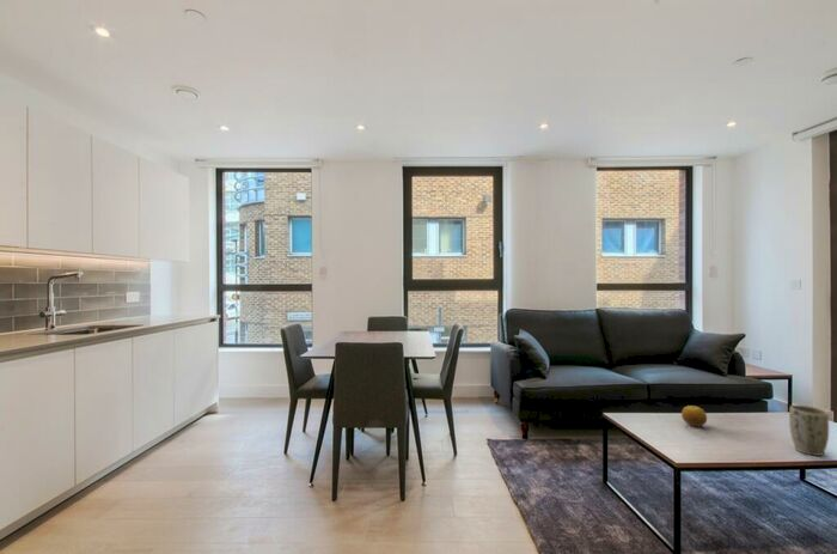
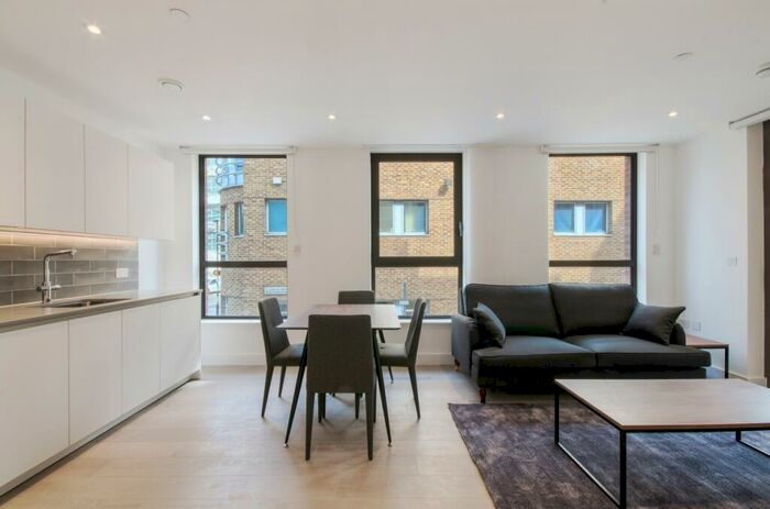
- plant pot [788,404,830,457]
- fruit [680,404,708,427]
